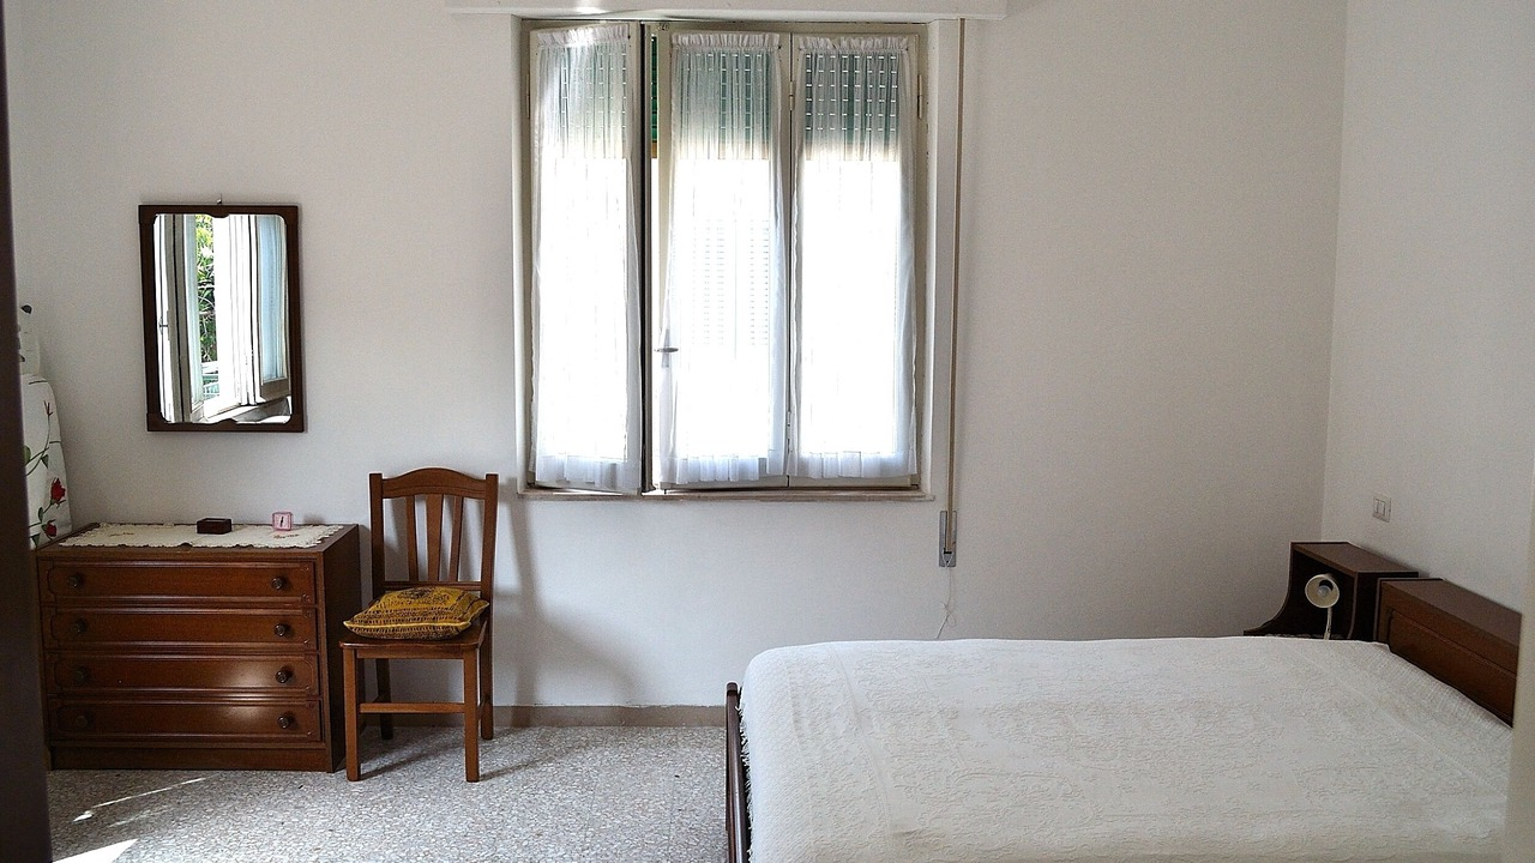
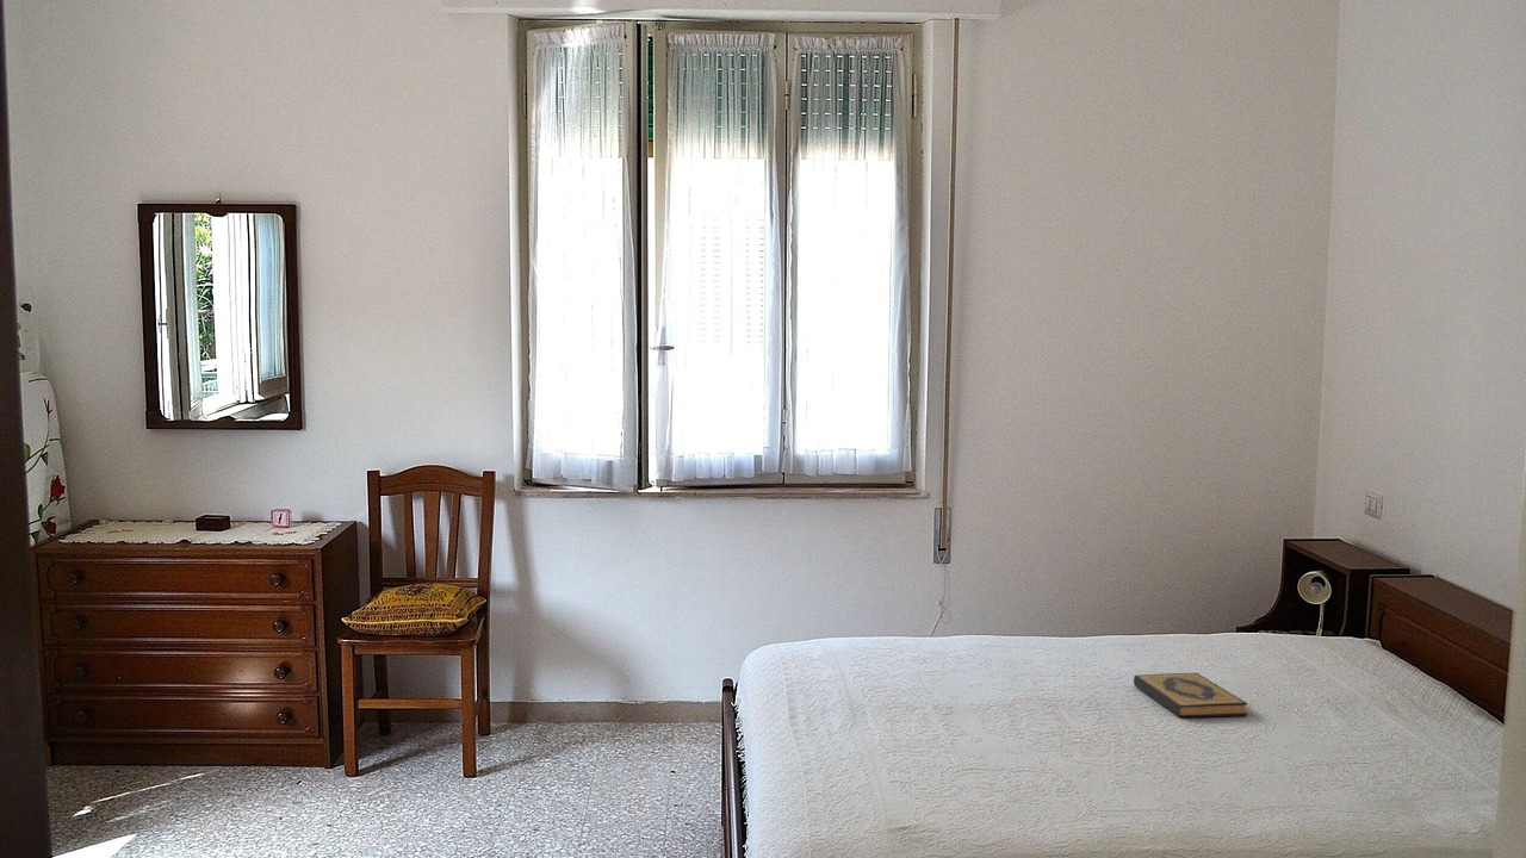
+ hardback book [1133,672,1248,719]
